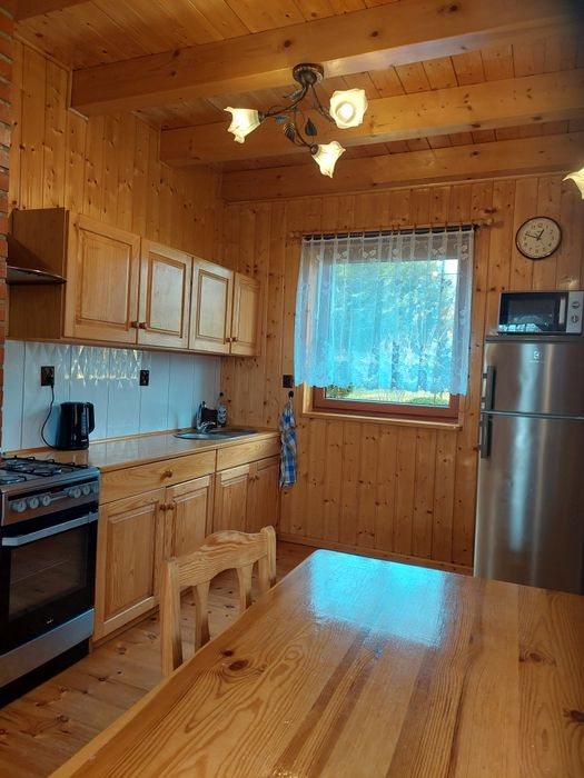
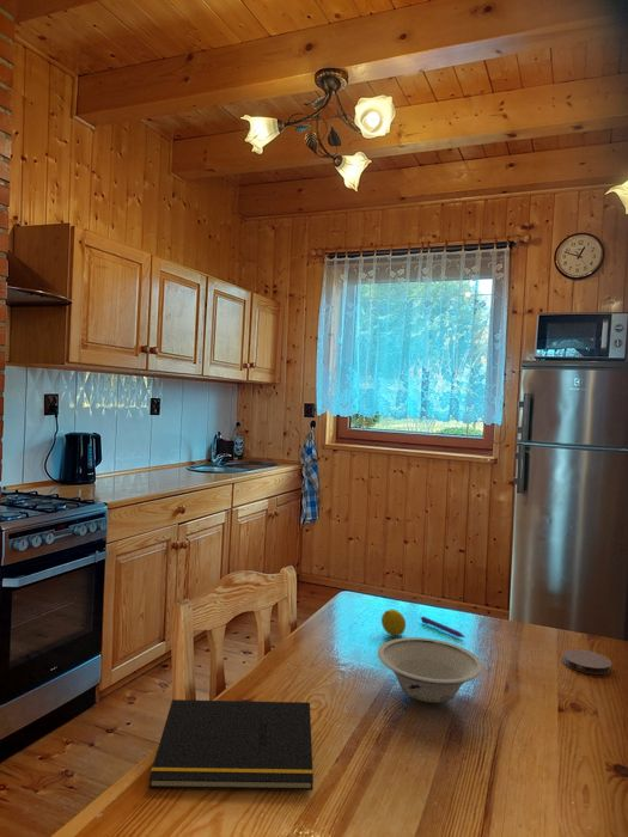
+ notepad [148,698,315,792]
+ pen [419,616,467,639]
+ fruit [380,609,407,637]
+ bowl [377,636,484,704]
+ coaster [561,648,612,676]
